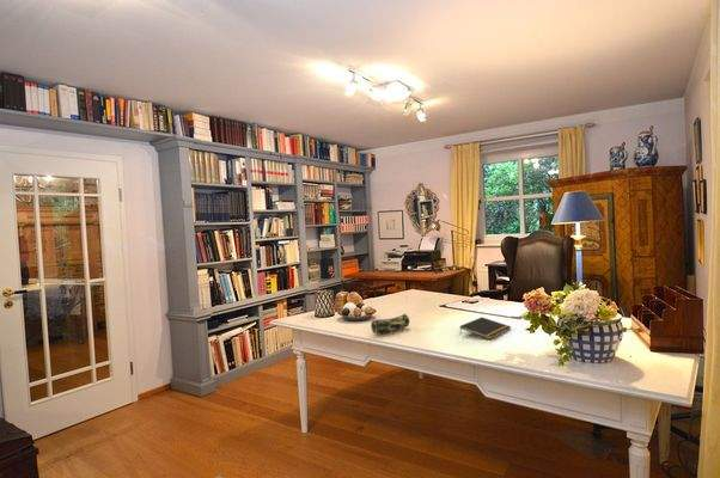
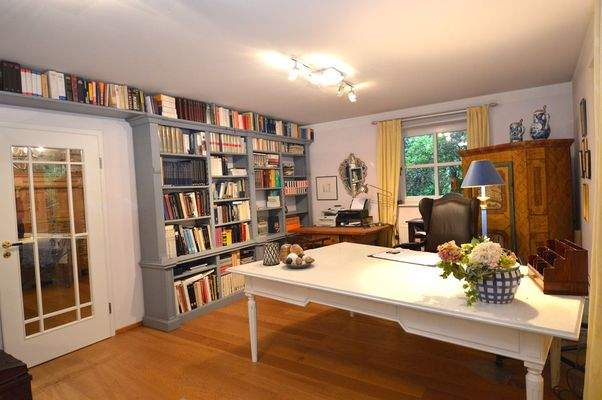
- notepad [459,317,512,341]
- pencil case [370,313,410,335]
